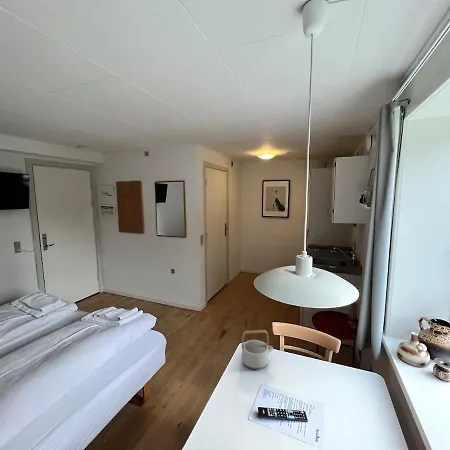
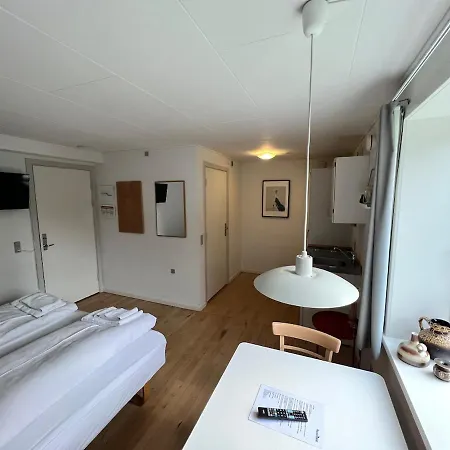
- teapot [240,329,275,370]
